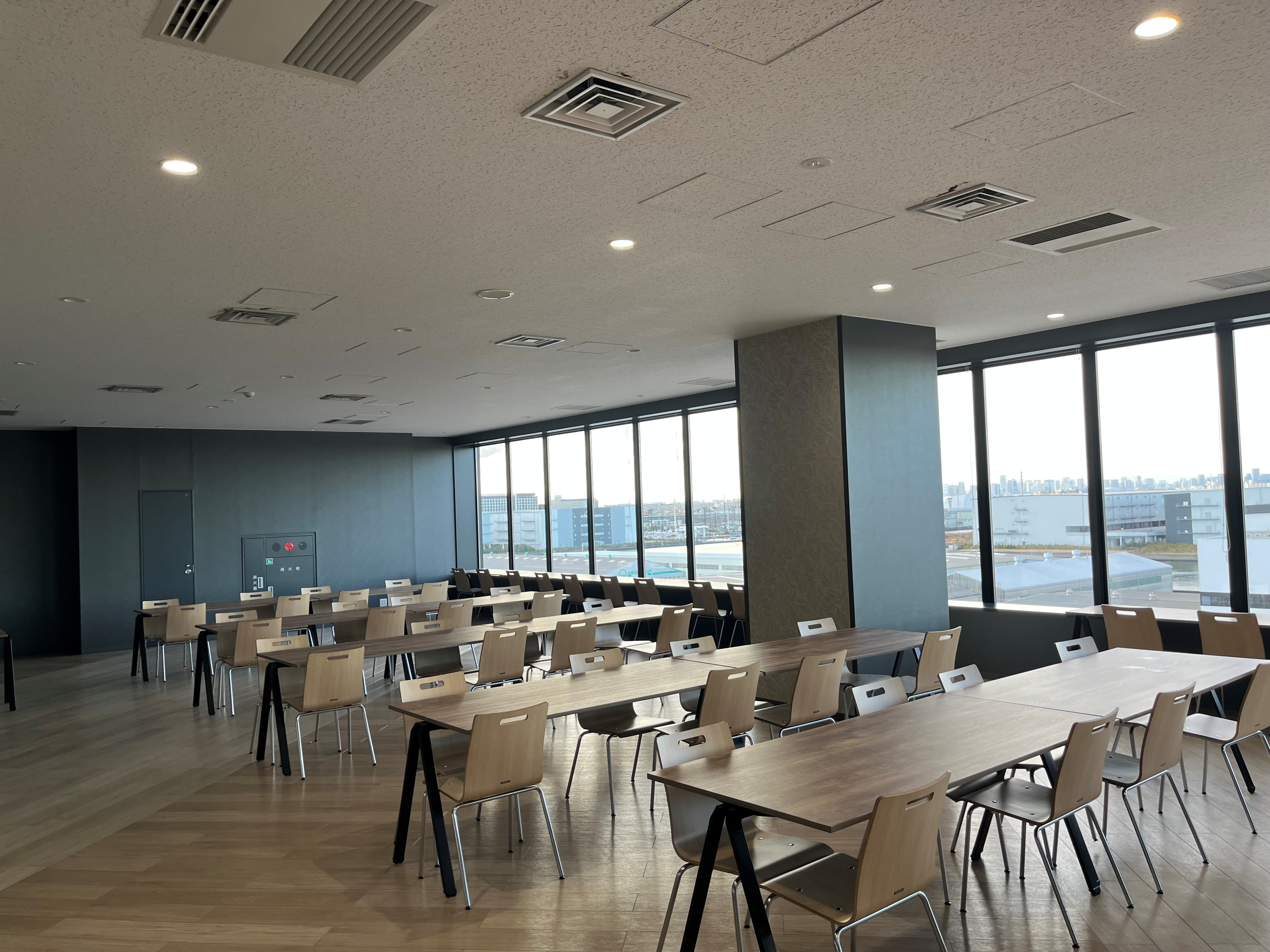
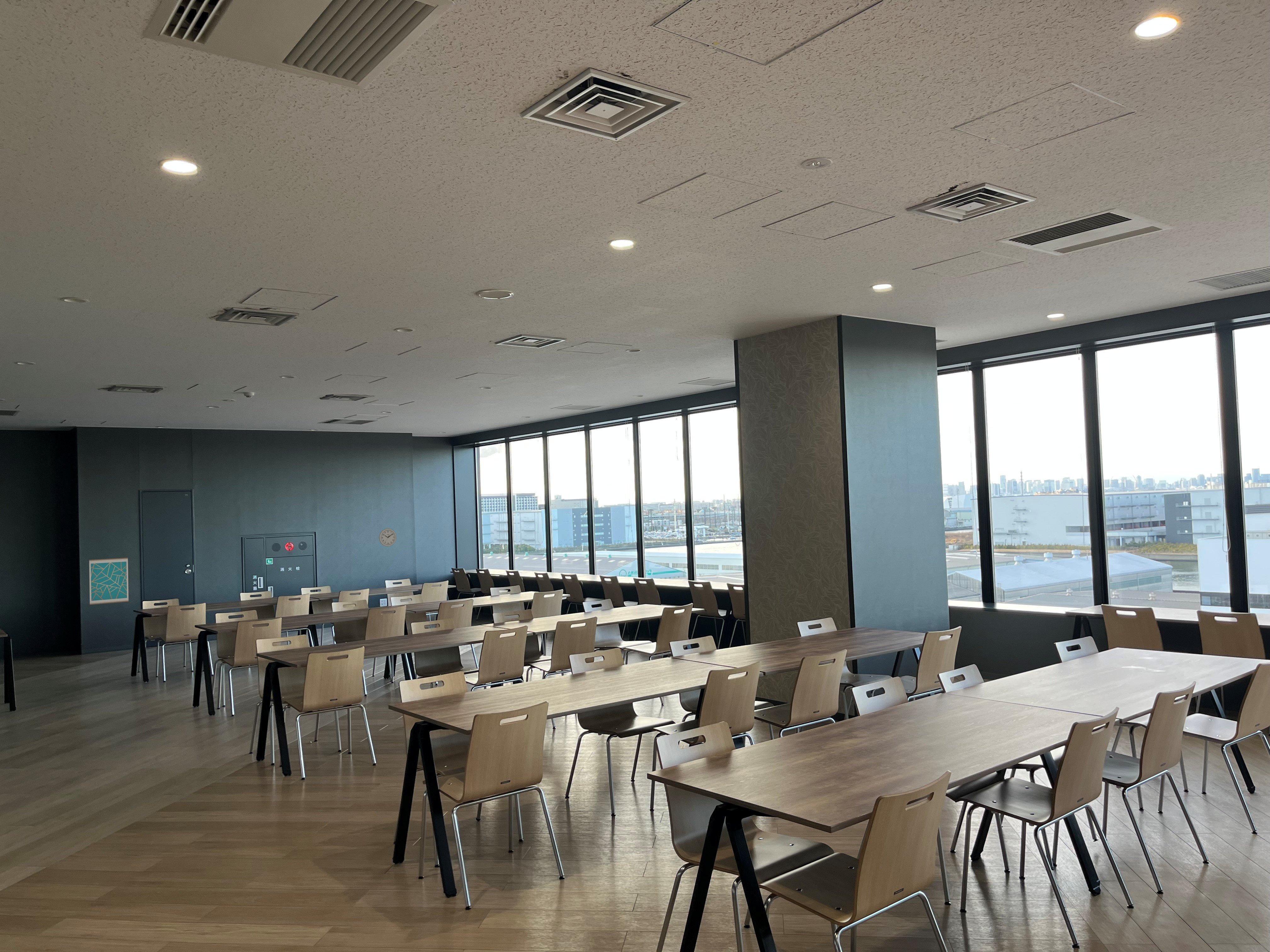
+ wall art [89,558,129,605]
+ wall clock [379,528,397,547]
